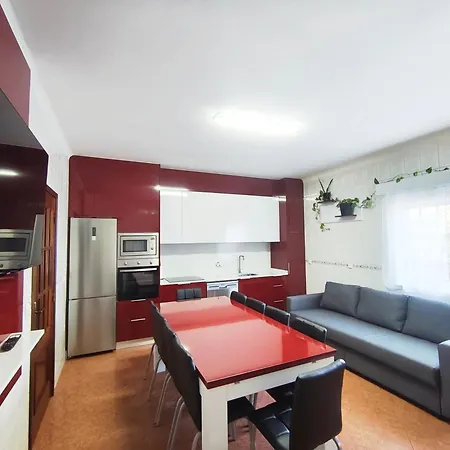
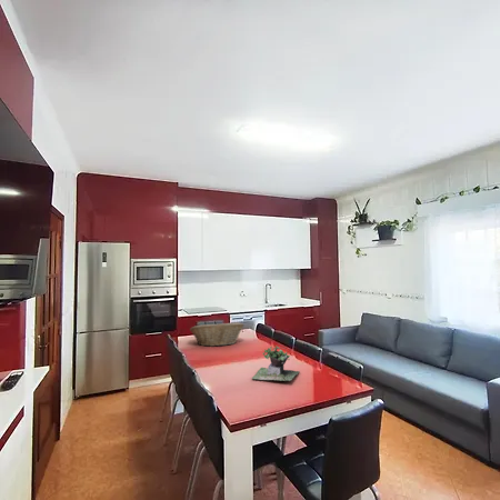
+ potted plant [250,344,301,382]
+ fruit basket [189,321,244,348]
